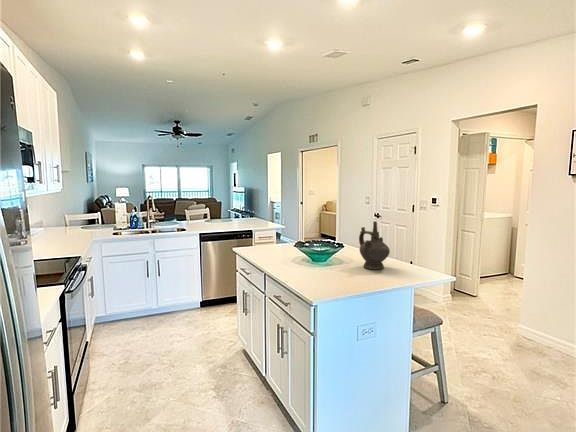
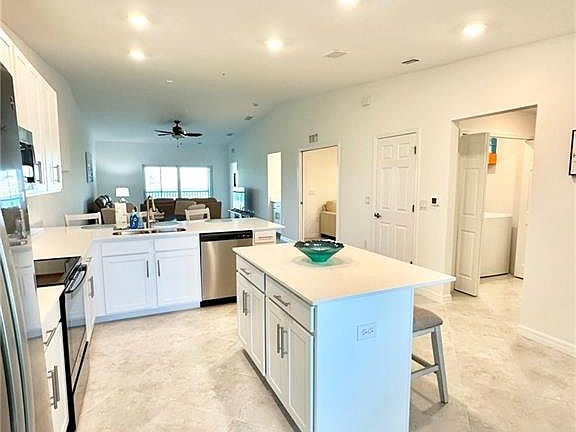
- ceremonial vessel [358,220,391,271]
